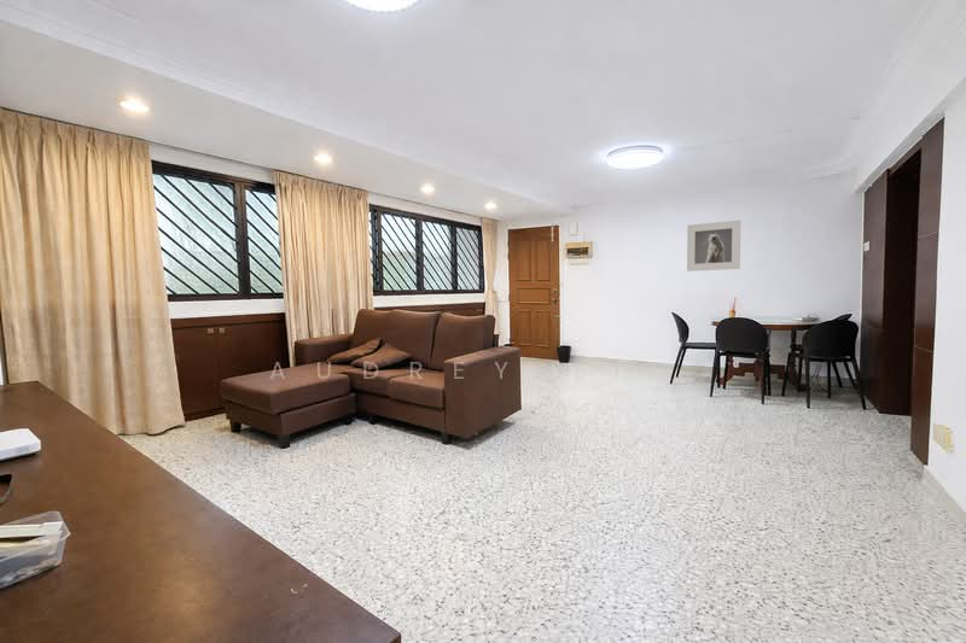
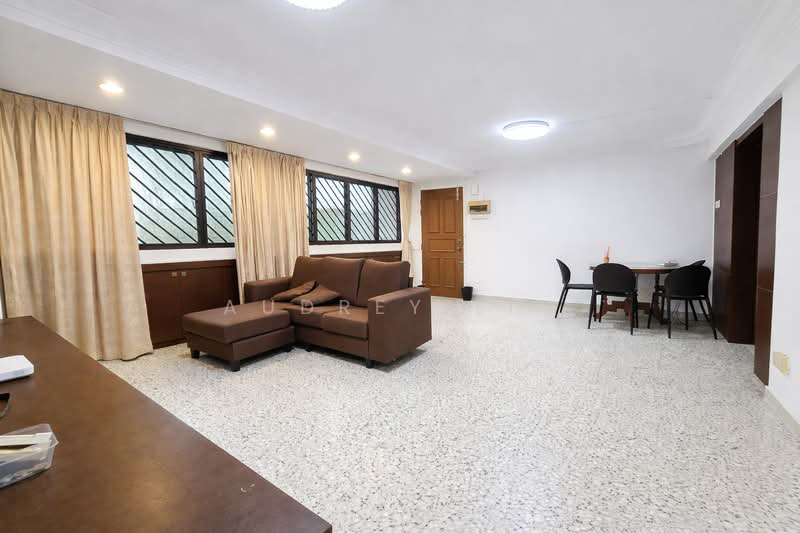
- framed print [686,220,741,273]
